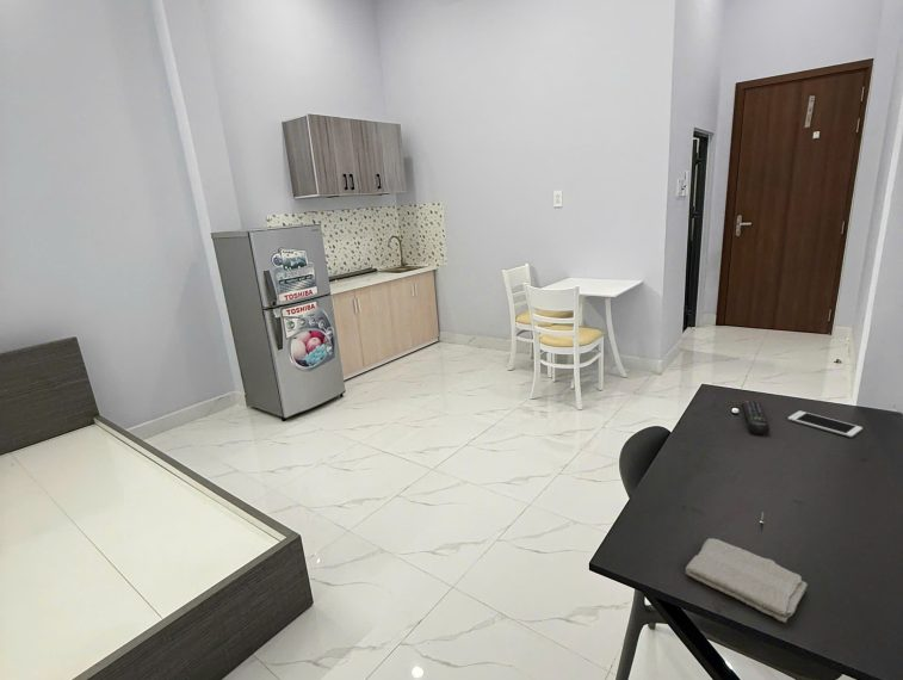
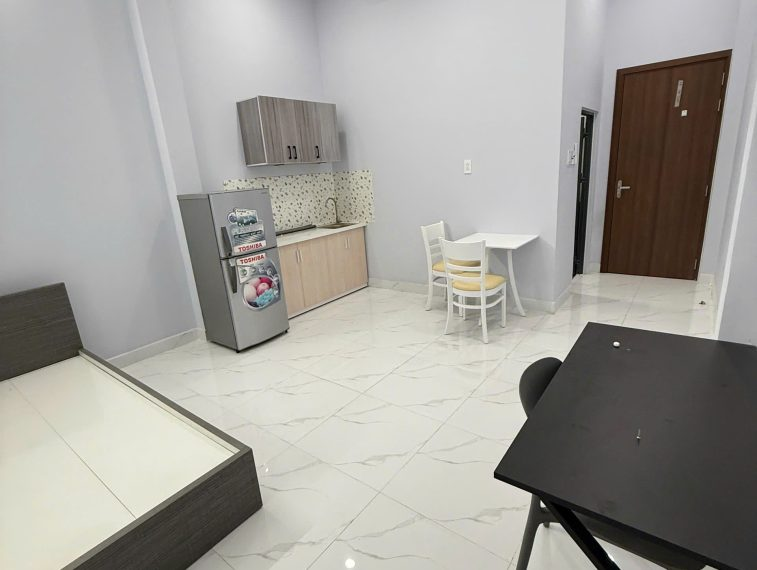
- remote control [741,400,771,435]
- washcloth [685,537,809,624]
- cell phone [787,409,864,438]
